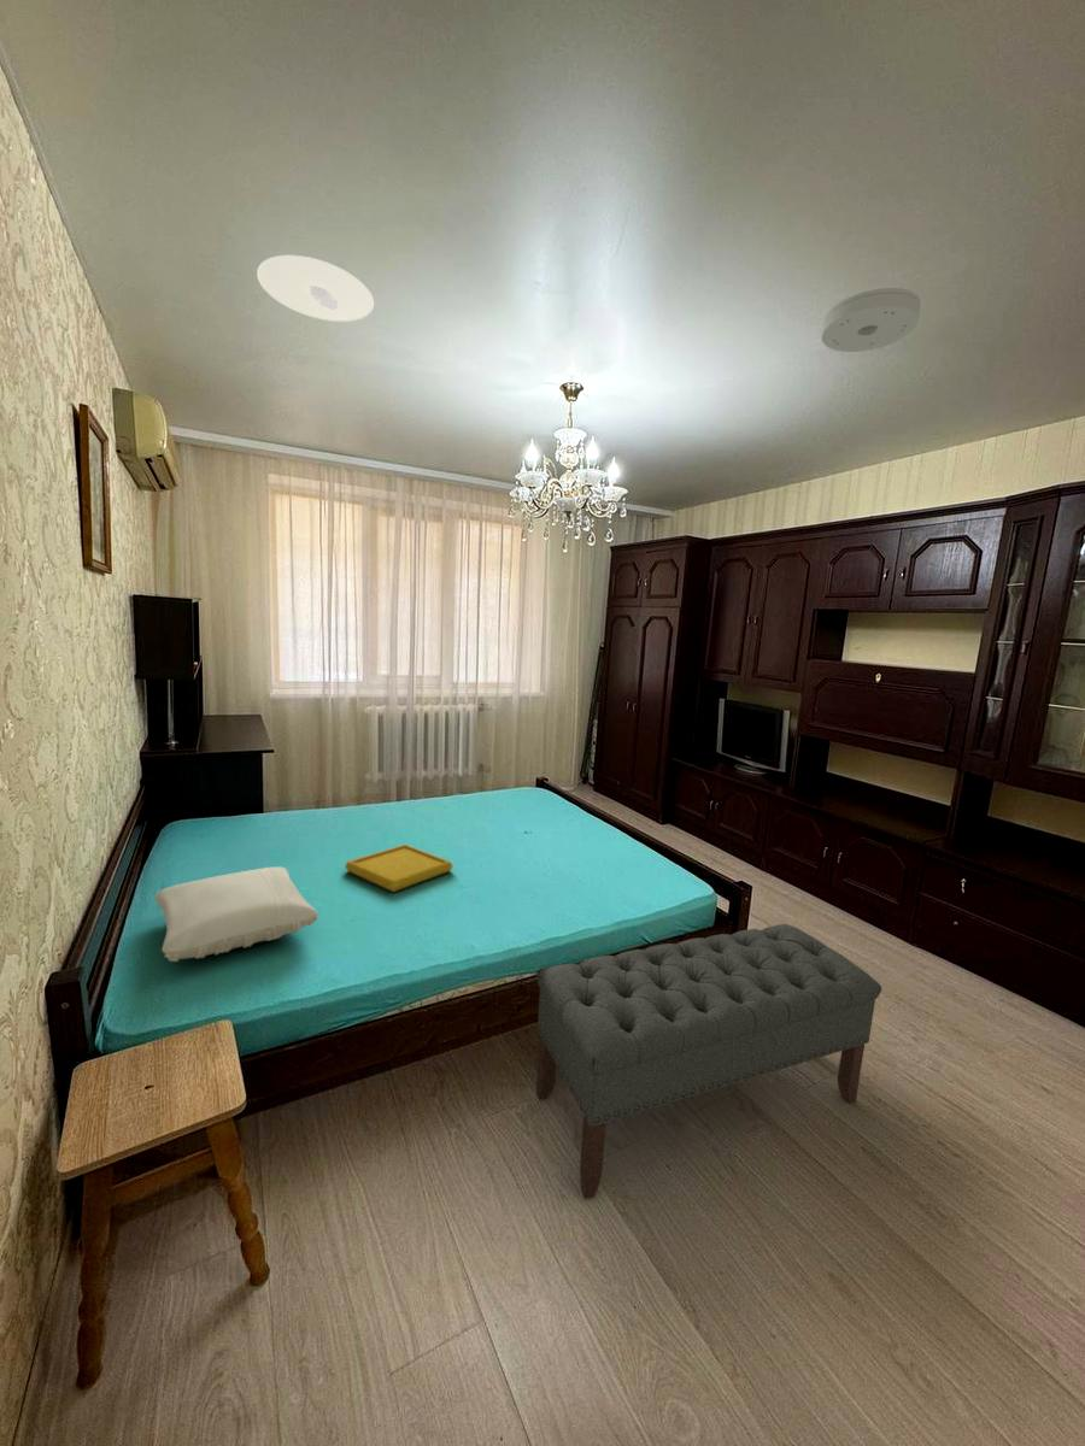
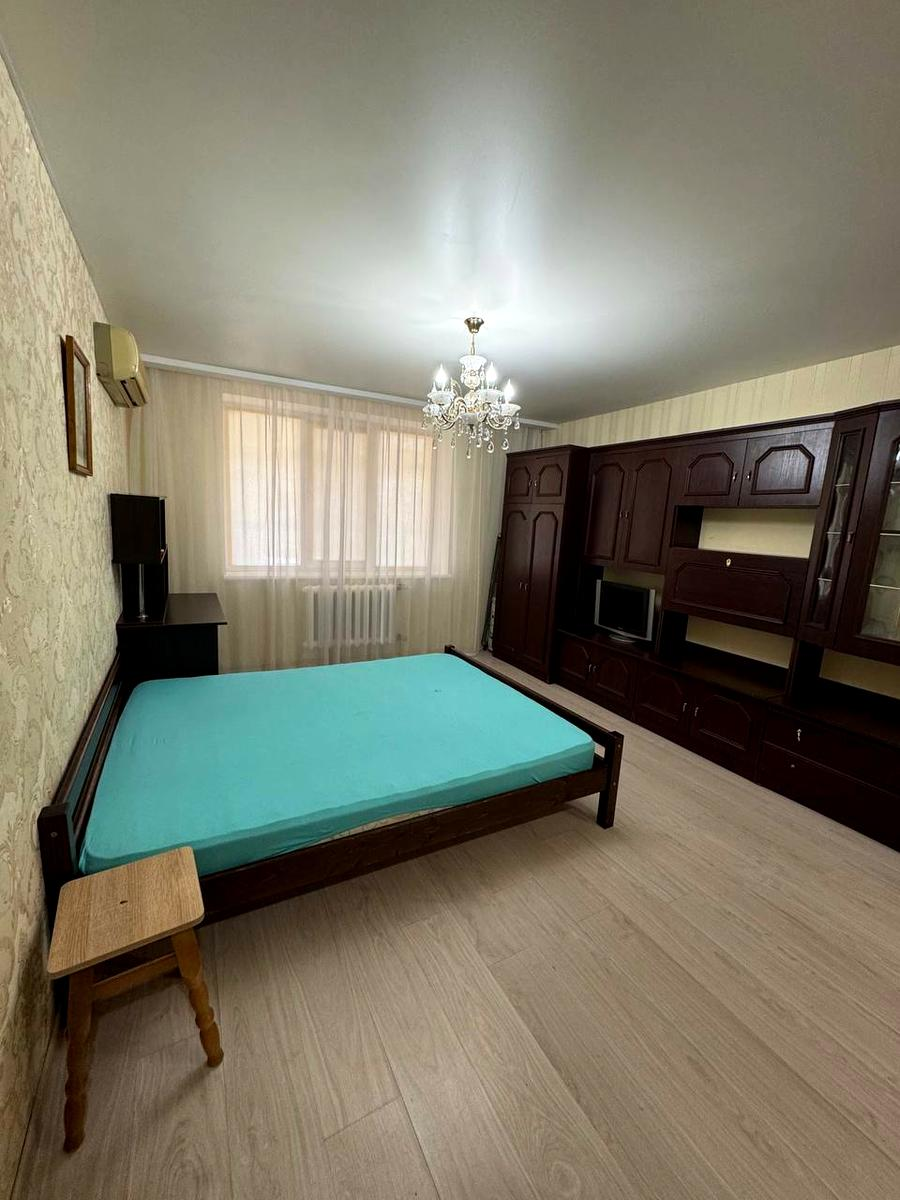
- smoke detector [821,287,922,353]
- bench [535,923,882,1200]
- serving tray [344,844,454,893]
- pillow [154,865,319,963]
- recessed light [256,254,375,323]
